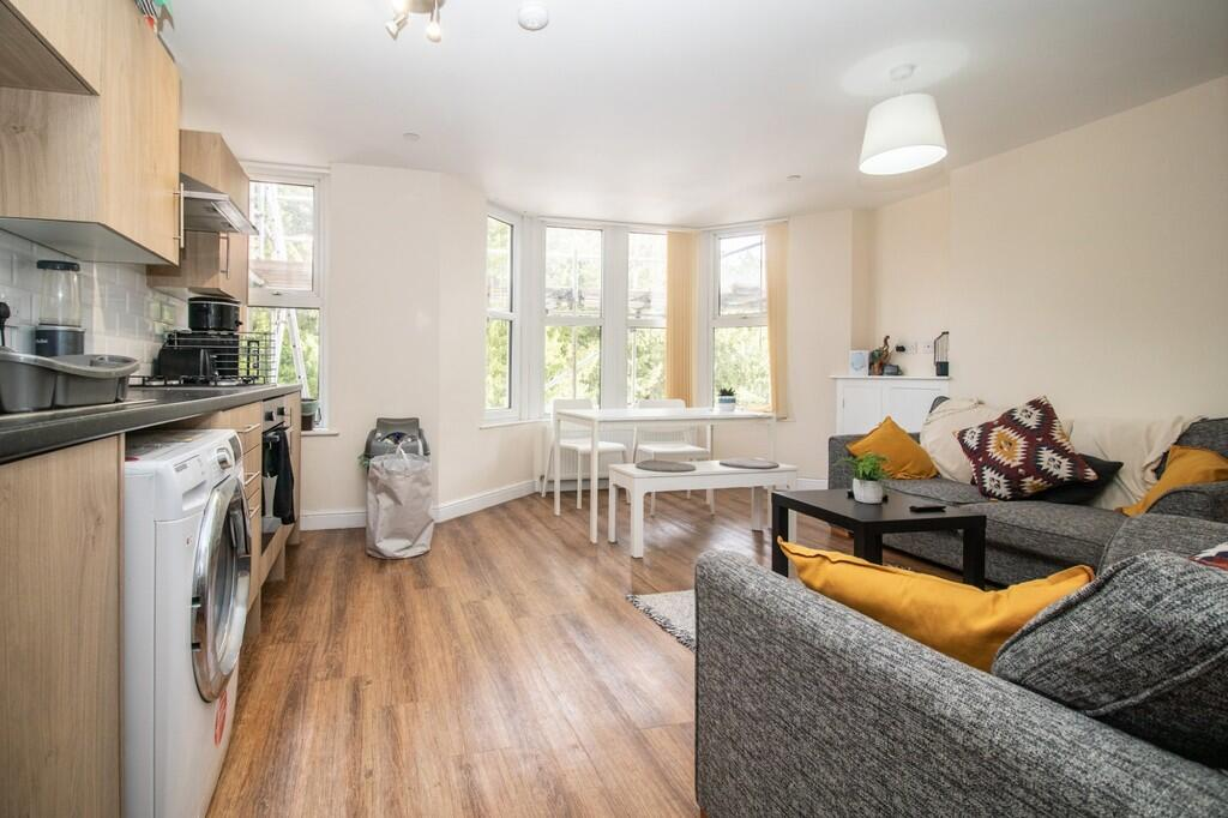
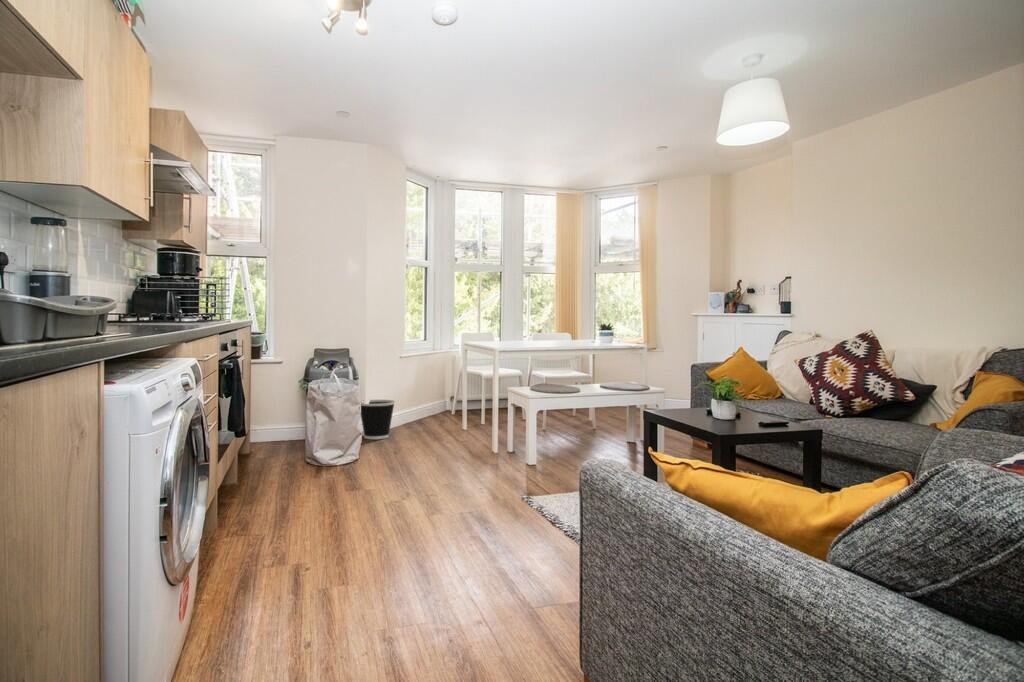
+ wastebasket [360,399,396,440]
